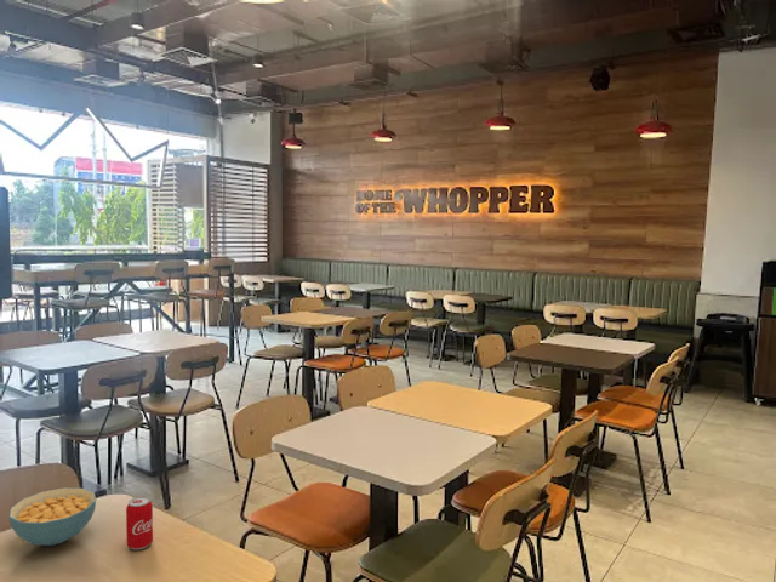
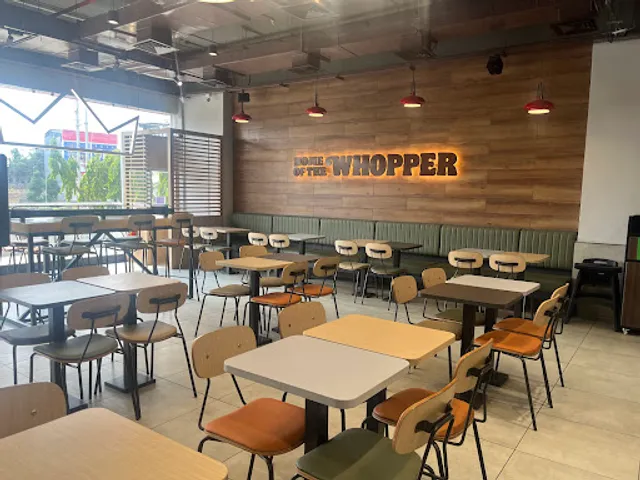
- cereal bowl [8,486,97,547]
- beverage can [125,495,154,550]
